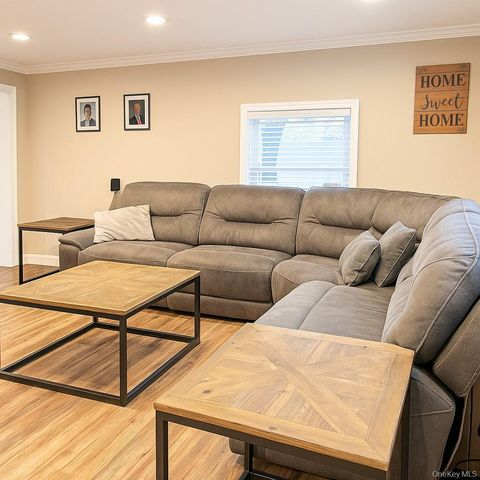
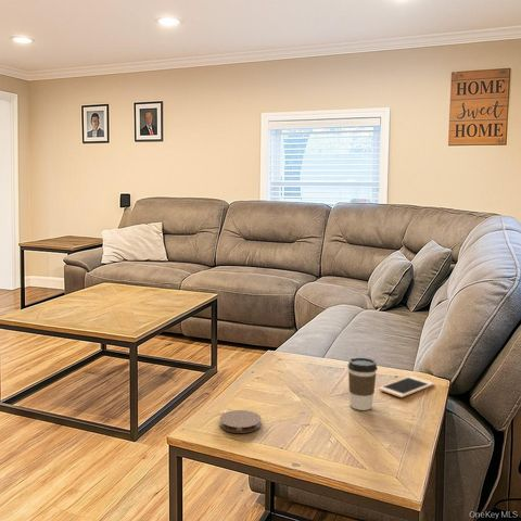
+ coaster [219,409,262,434]
+ cell phone [378,376,435,398]
+ coffee cup [347,356,379,411]
